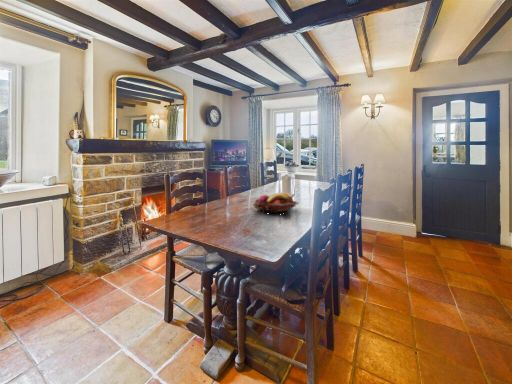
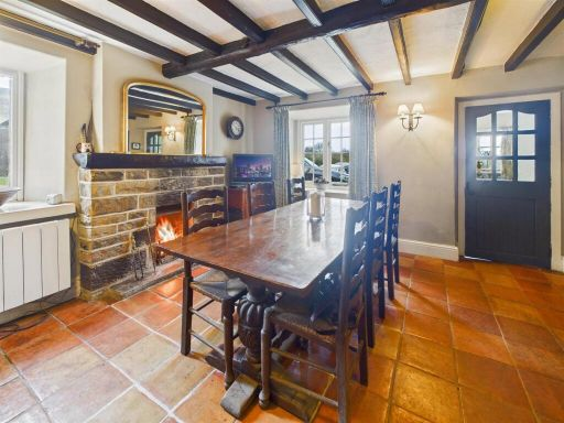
- fruit basket [252,192,300,214]
